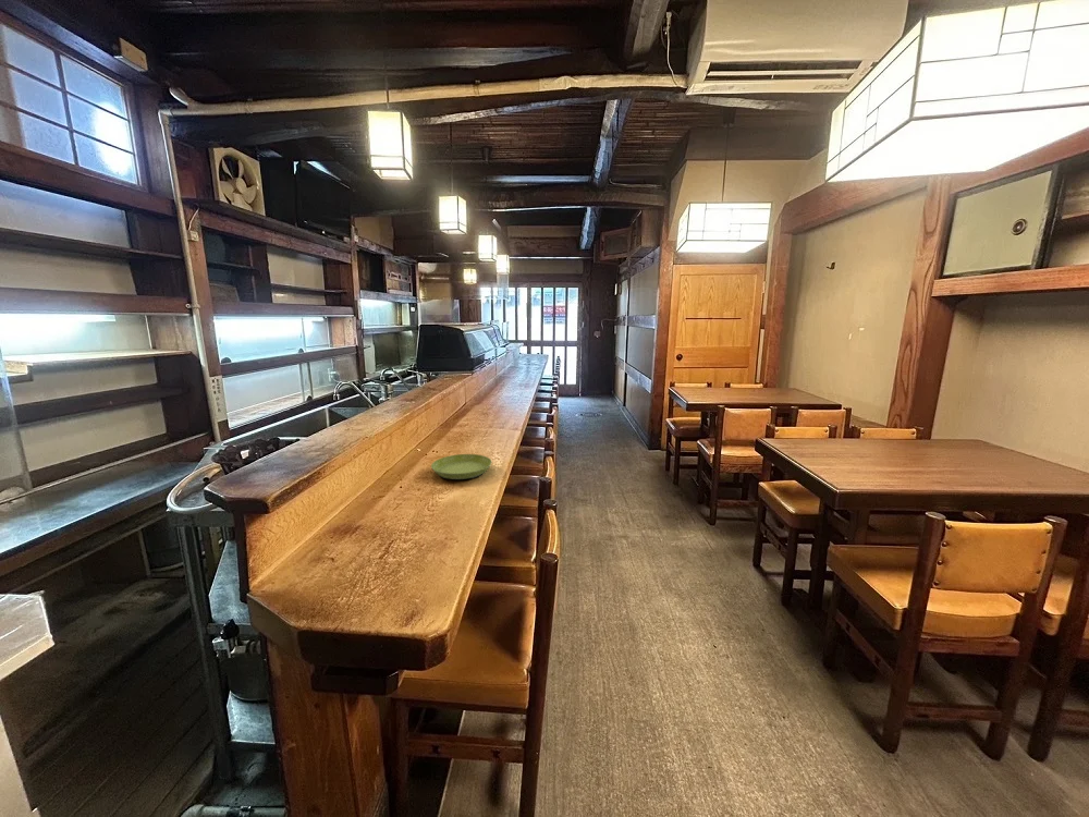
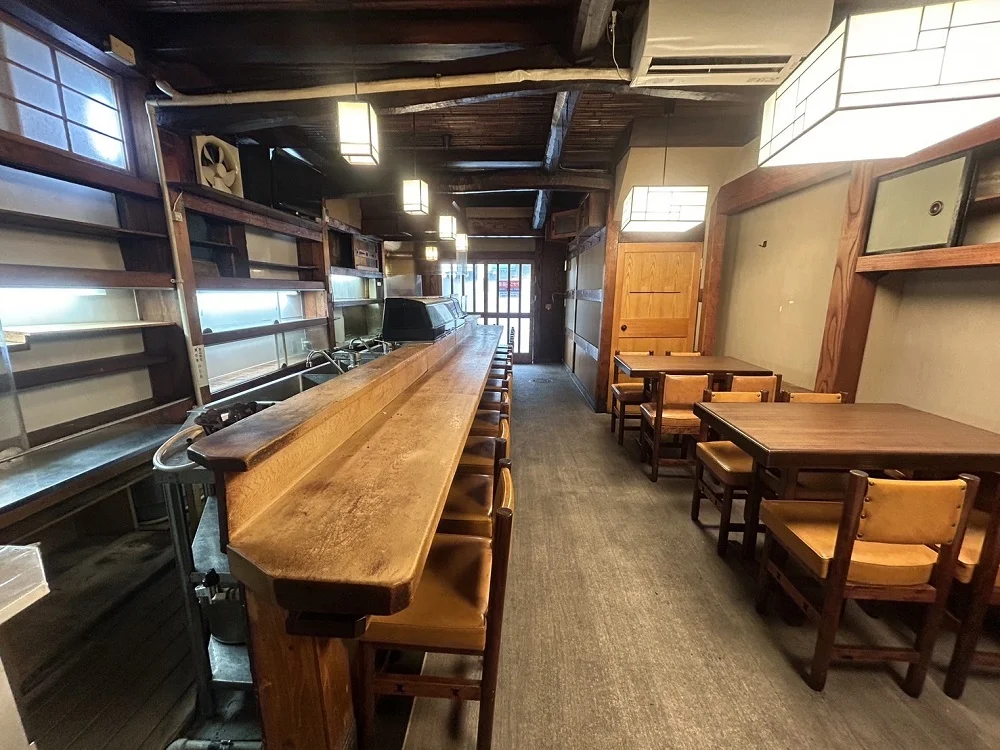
- saucer [430,453,493,480]
